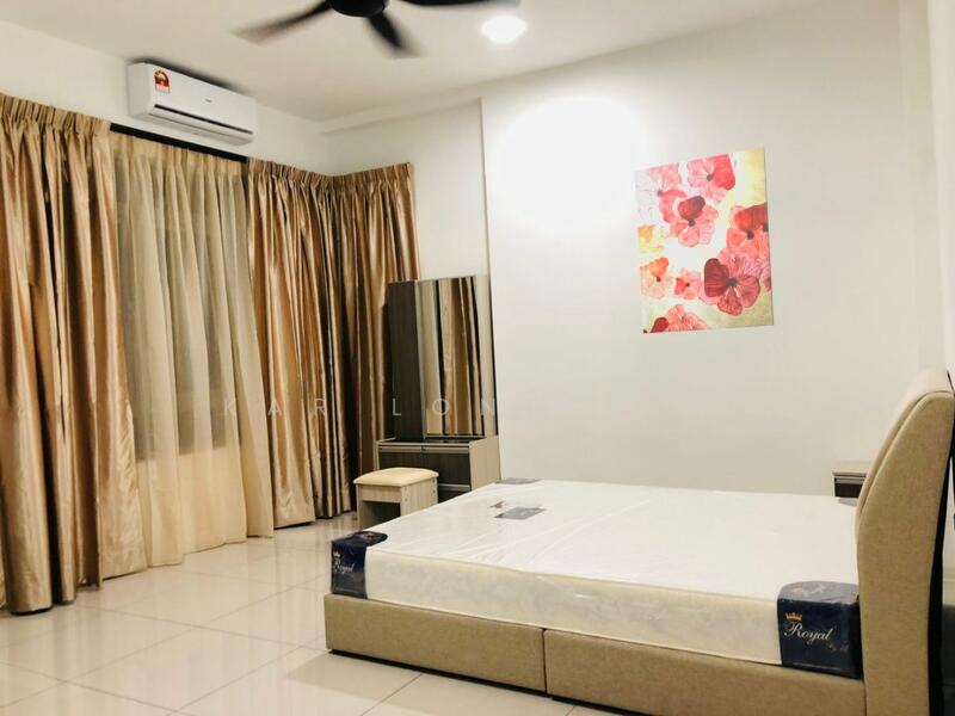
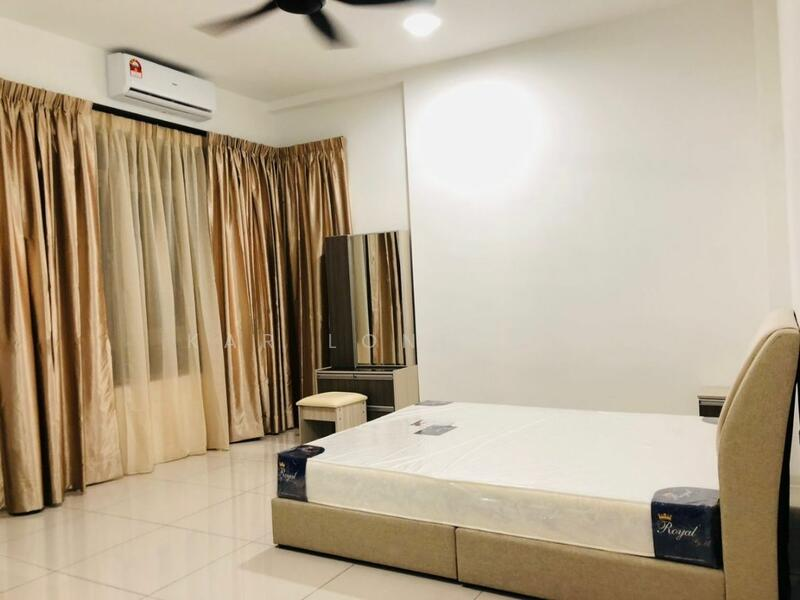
- wall art [633,147,775,334]
